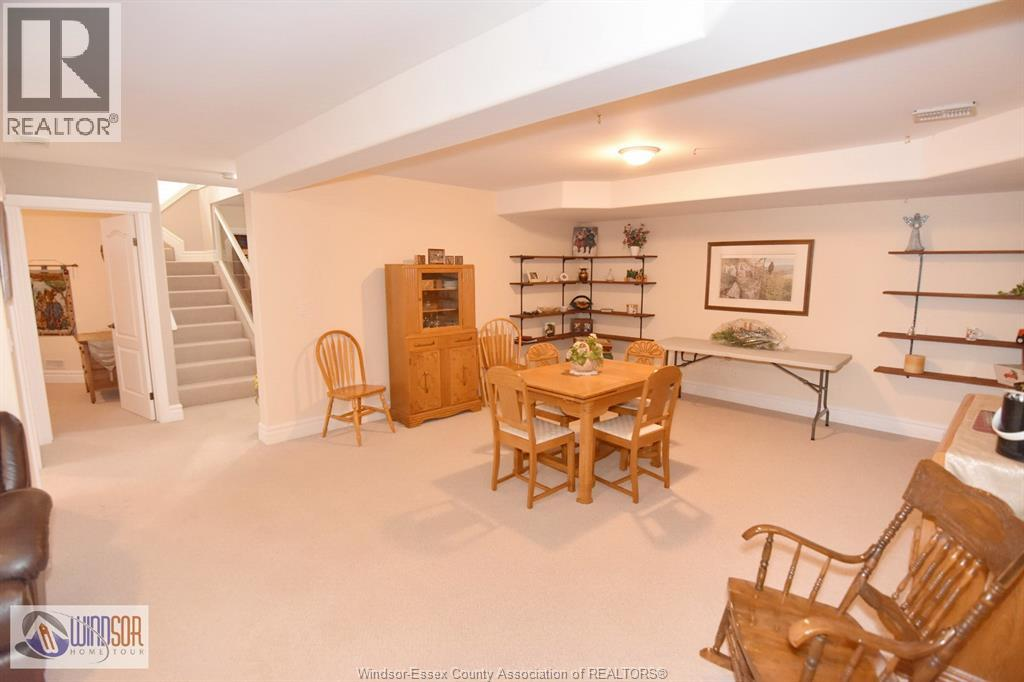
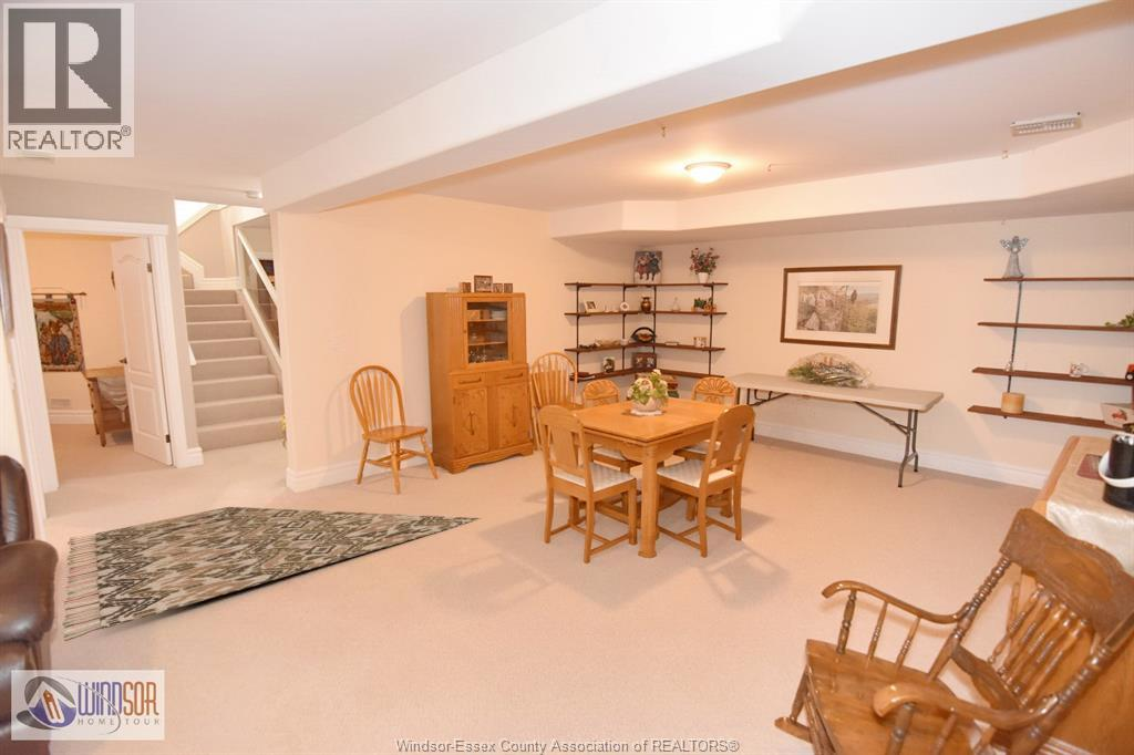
+ rug [61,506,483,642]
